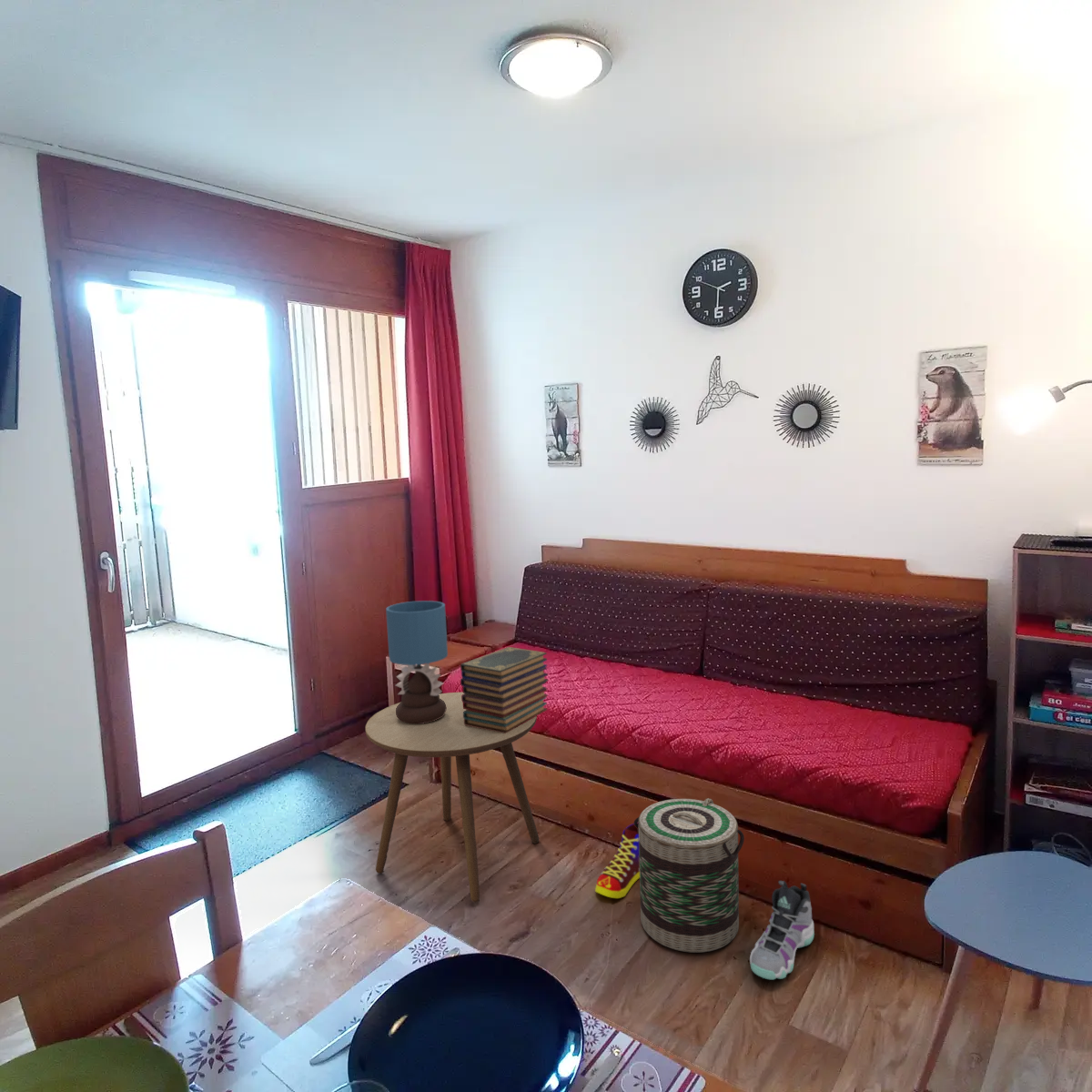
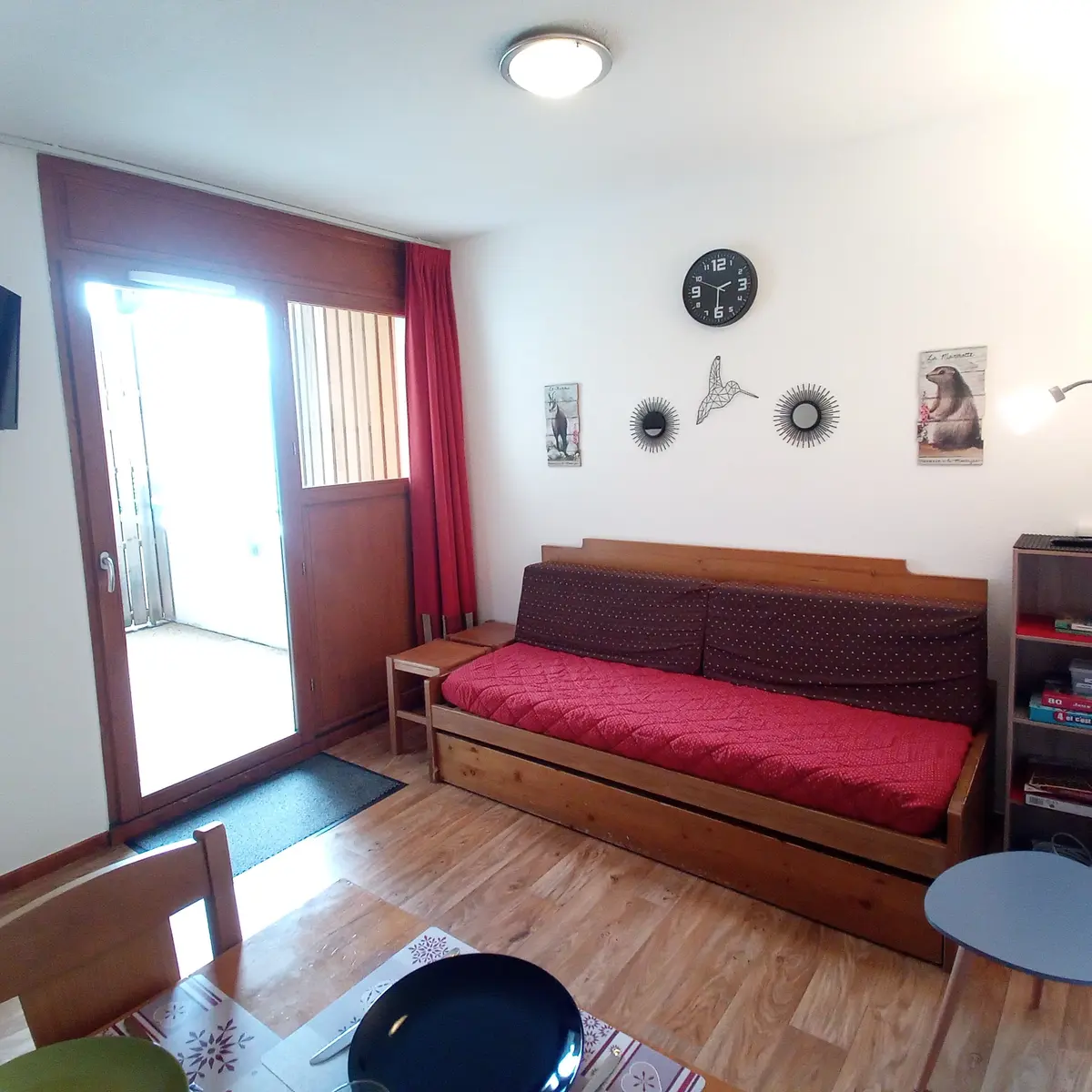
- basket [633,797,745,954]
- book stack [460,646,549,733]
- sneaker [749,880,815,981]
- table lamp [385,600,449,723]
- side table [365,692,540,904]
- shoe [594,823,640,899]
